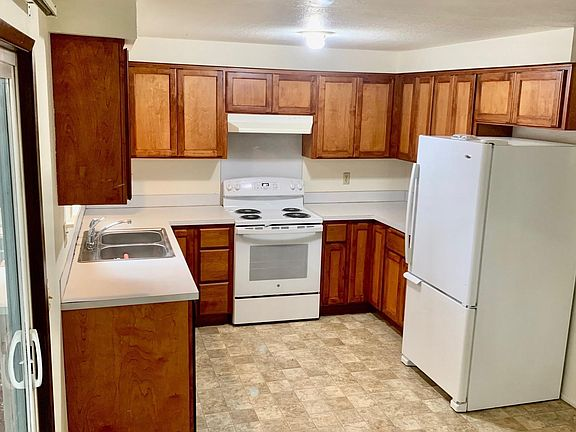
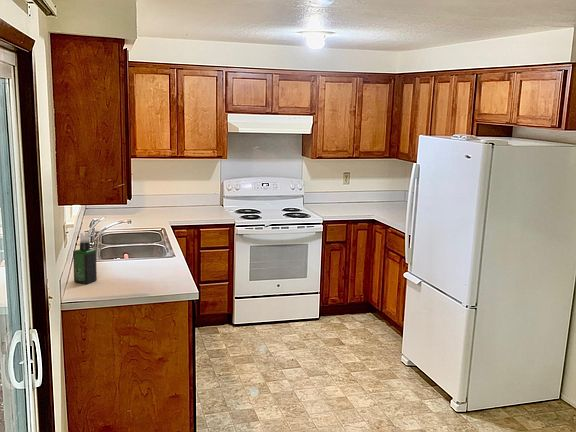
+ spray bottle [72,231,98,285]
